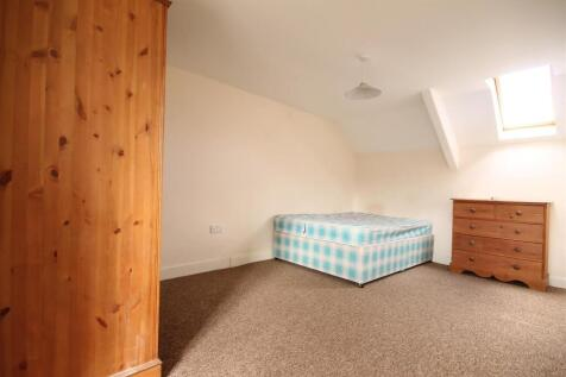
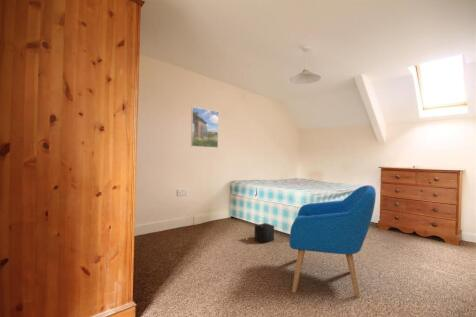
+ armchair [289,184,377,299]
+ speaker [249,222,275,245]
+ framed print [190,106,220,149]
